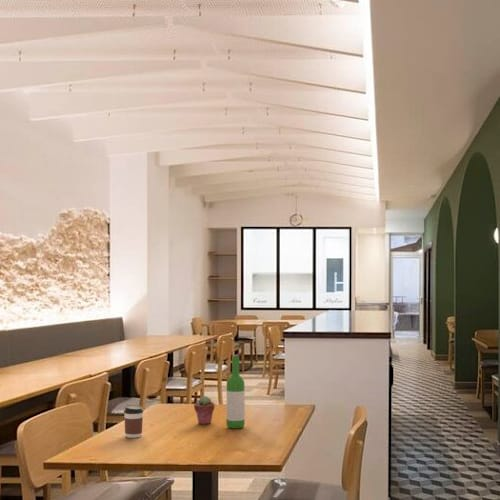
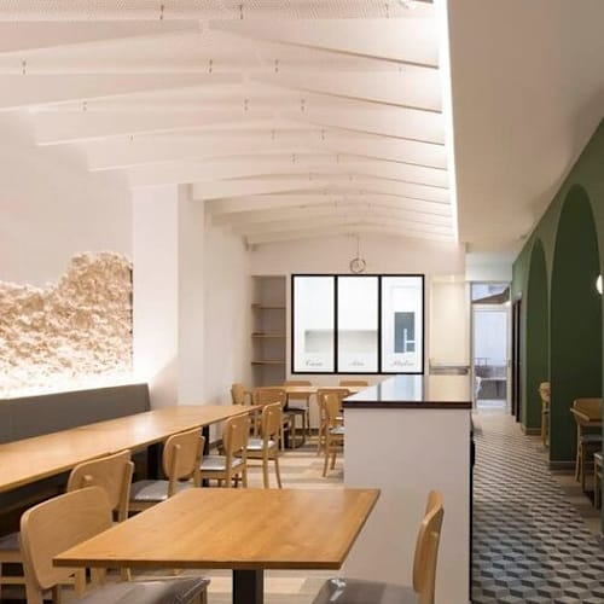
- coffee cup [123,404,144,439]
- wine bottle [225,355,246,429]
- potted succulent [193,395,216,425]
